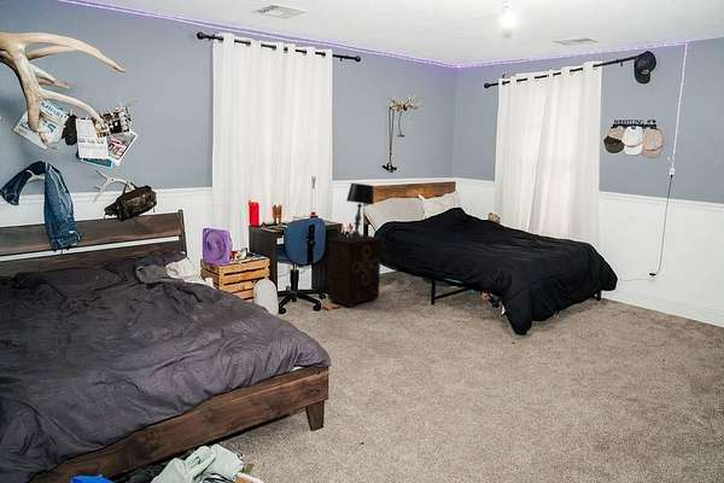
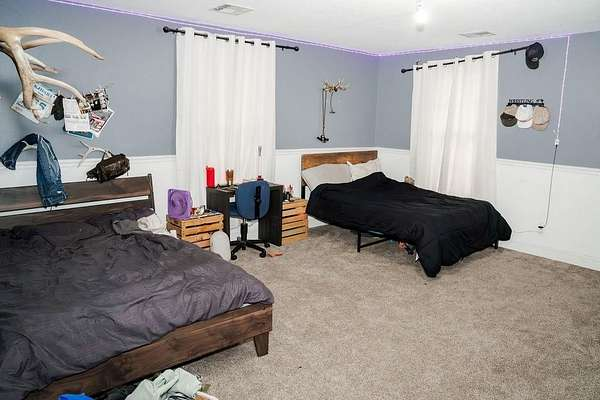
- table lamp [345,182,375,239]
- nightstand [327,233,385,308]
